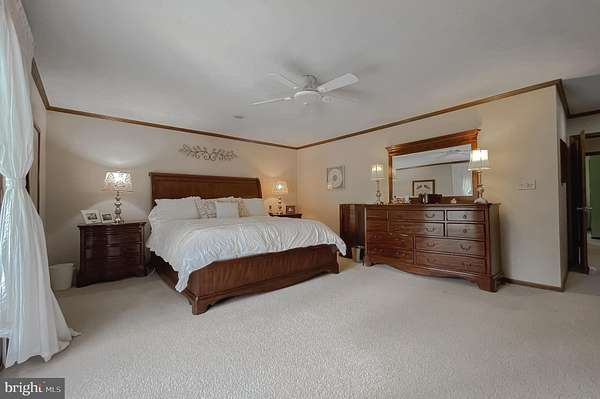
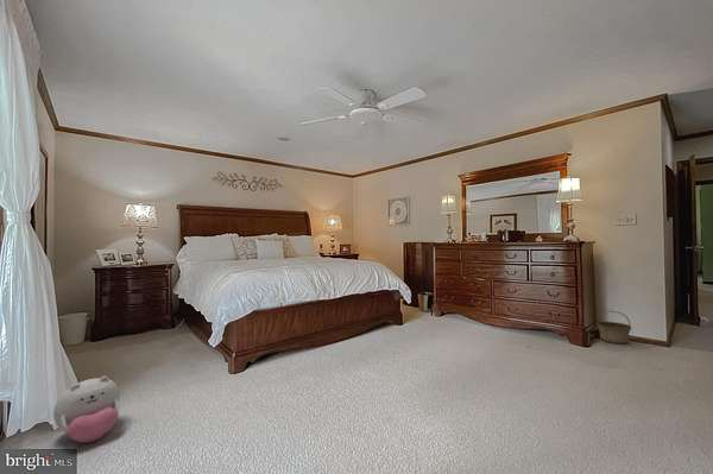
+ basket [595,310,632,346]
+ plush toy [52,375,121,443]
